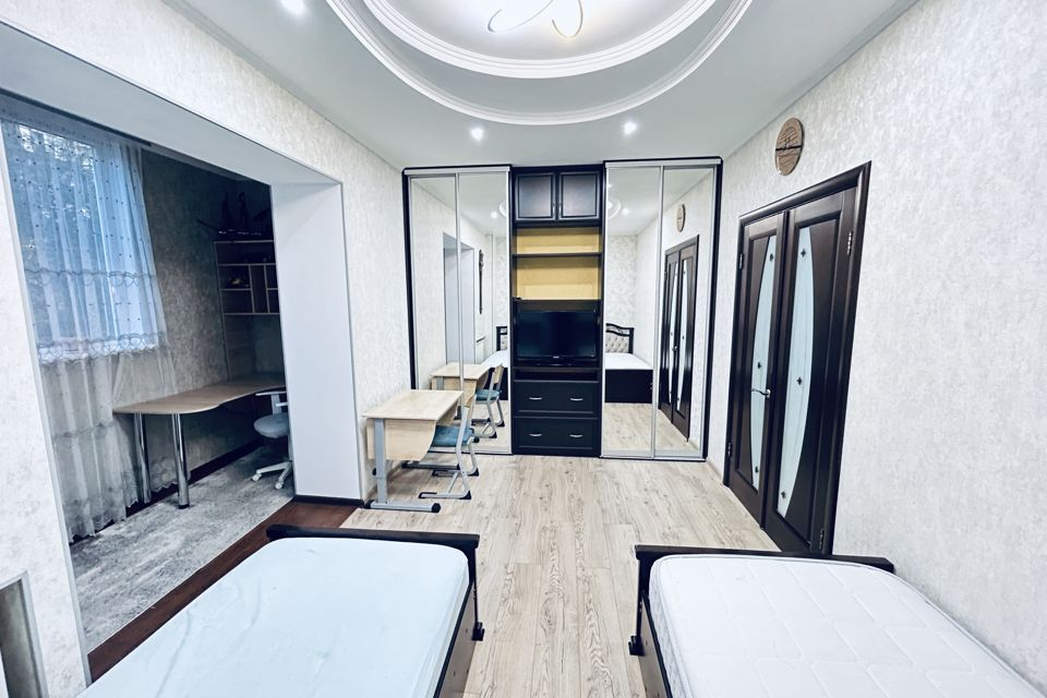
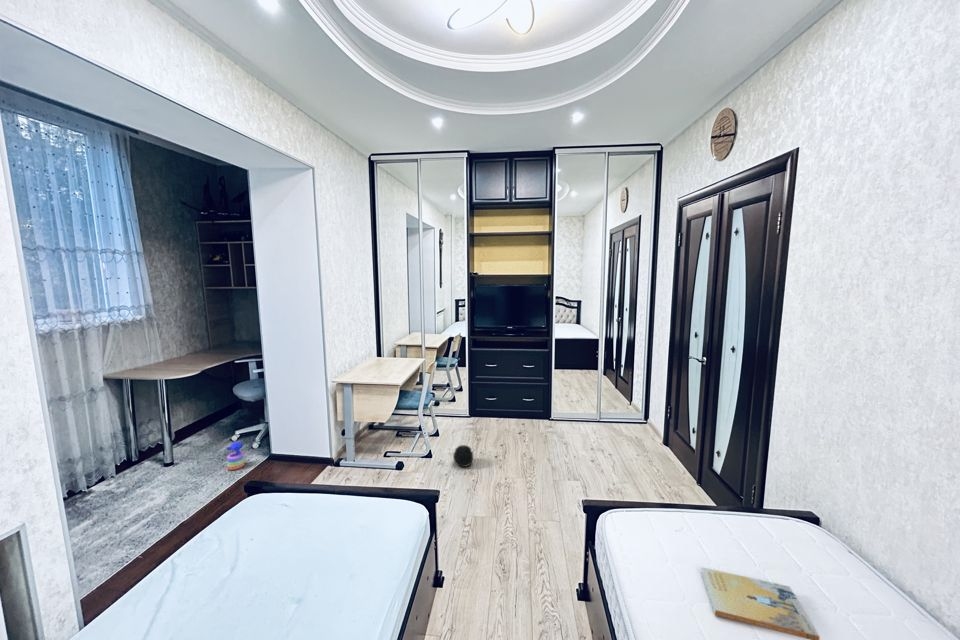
+ book [700,566,821,640]
+ speaker [452,444,474,468]
+ stacking toy [225,441,246,471]
